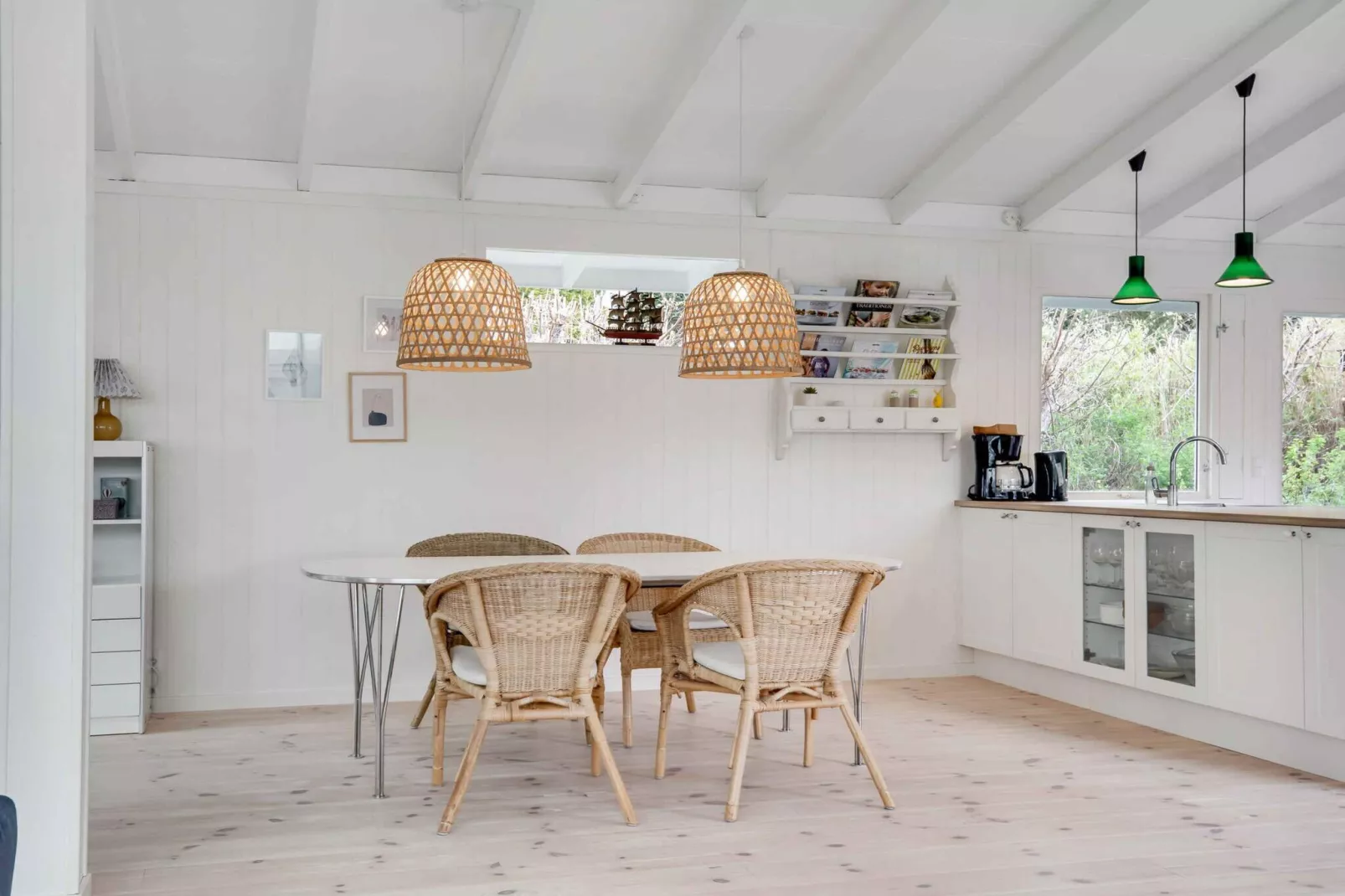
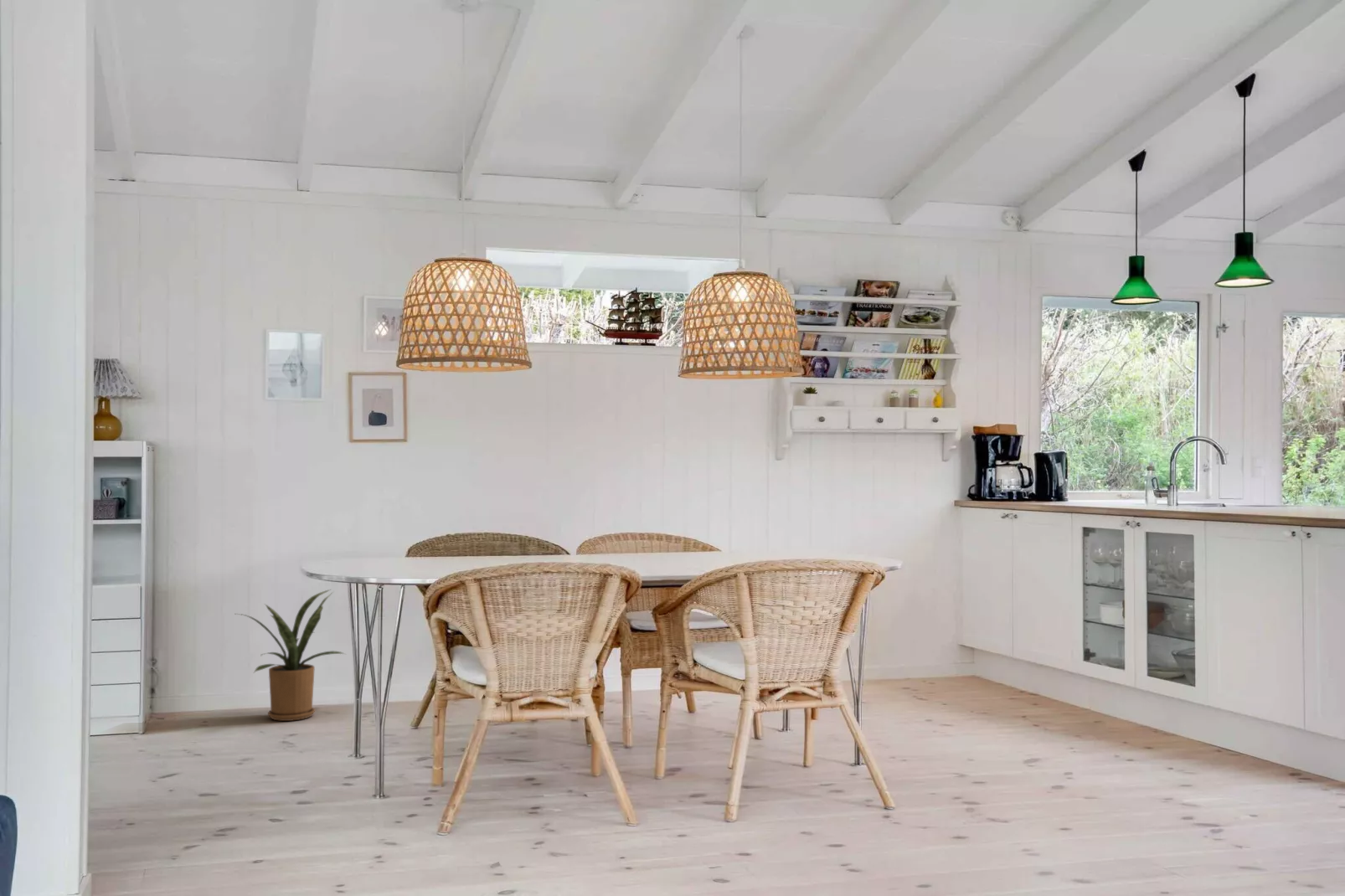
+ house plant [235,589,346,722]
